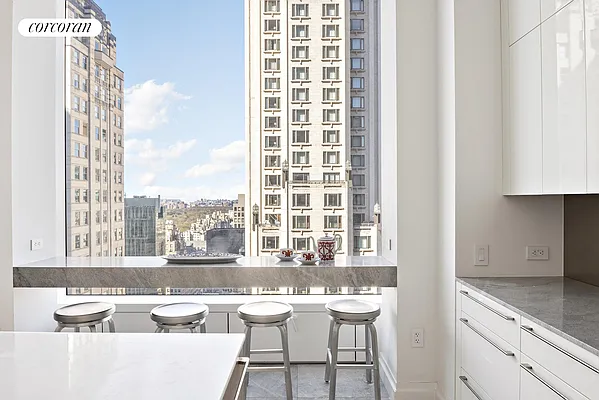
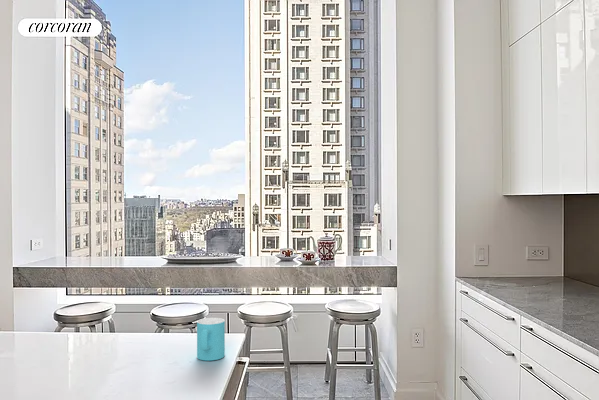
+ cup [196,317,226,362]
